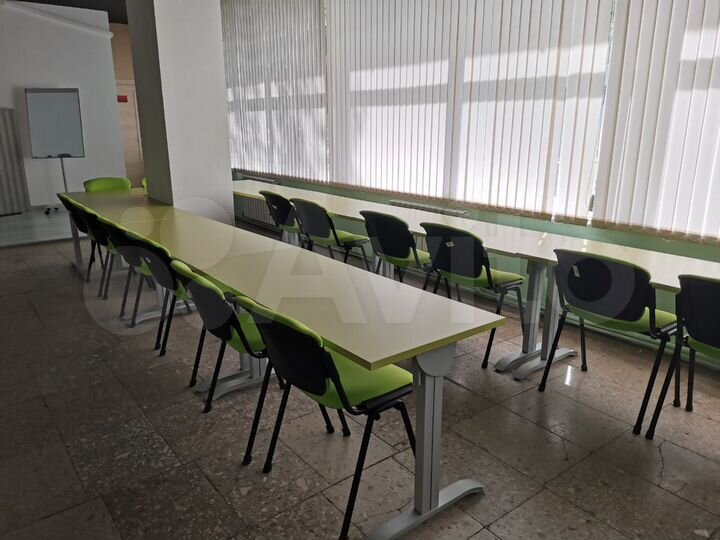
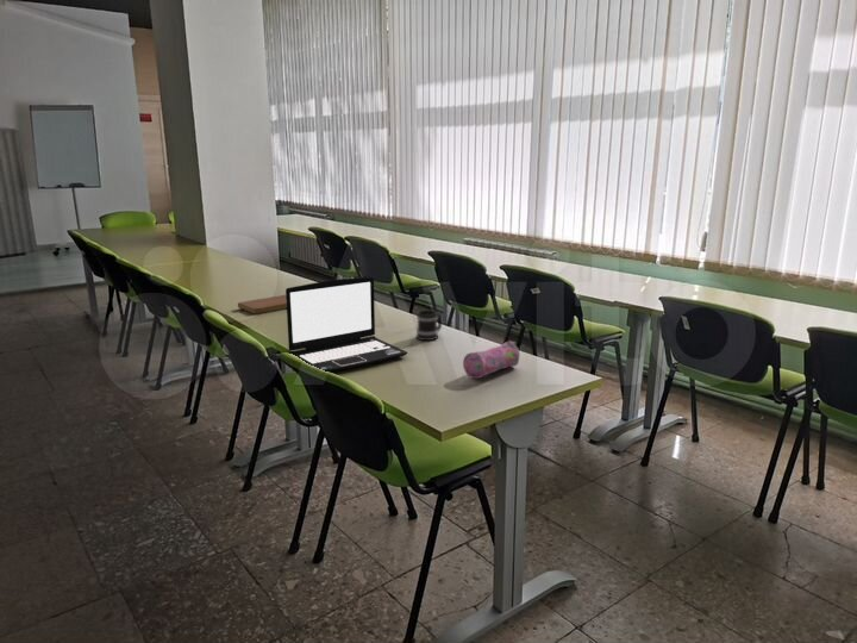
+ notebook [237,294,287,316]
+ laptop [284,276,408,373]
+ mug [415,310,443,342]
+ pencil case [462,341,521,380]
